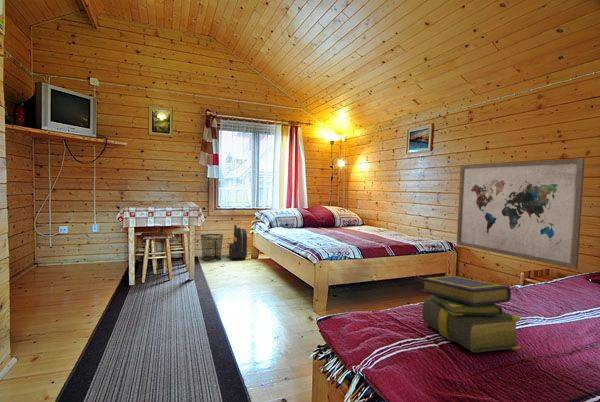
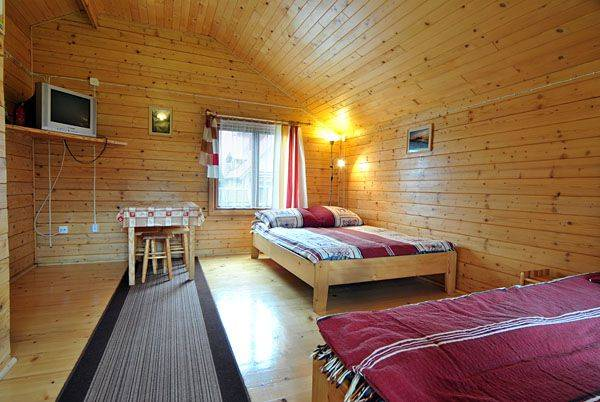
- backpack [228,224,254,260]
- waste bin [199,233,224,262]
- wall art [456,157,586,270]
- stack of books [420,275,522,354]
